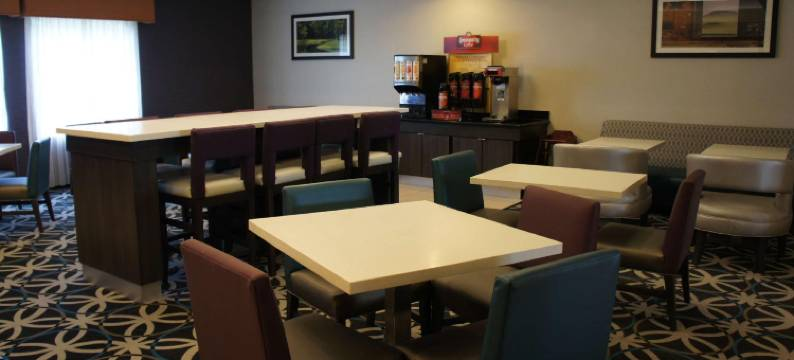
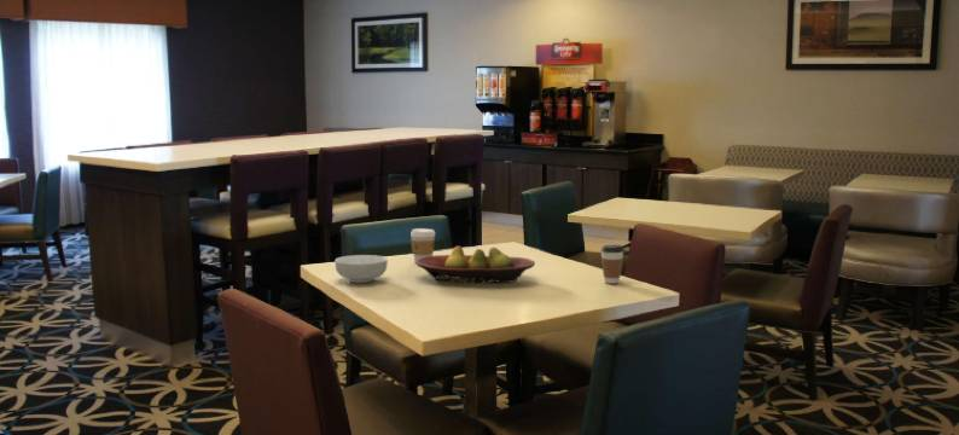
+ fruit bowl [414,245,536,284]
+ cereal bowl [333,254,389,284]
+ coffee cup [599,244,624,285]
+ coffee cup [409,227,436,263]
